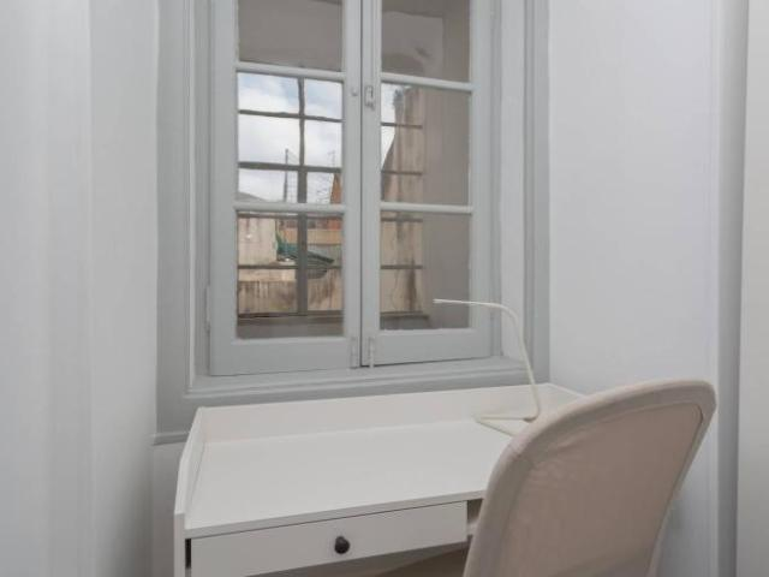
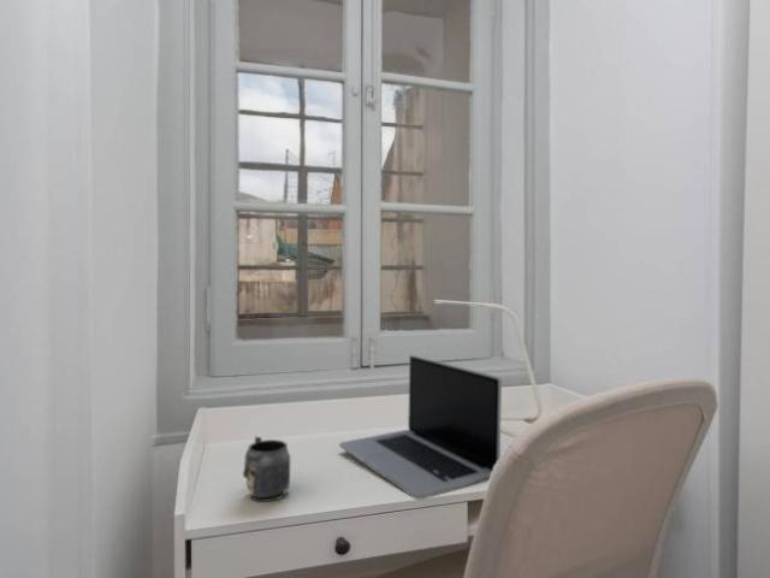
+ mug [242,436,291,503]
+ laptop [338,354,503,500]
